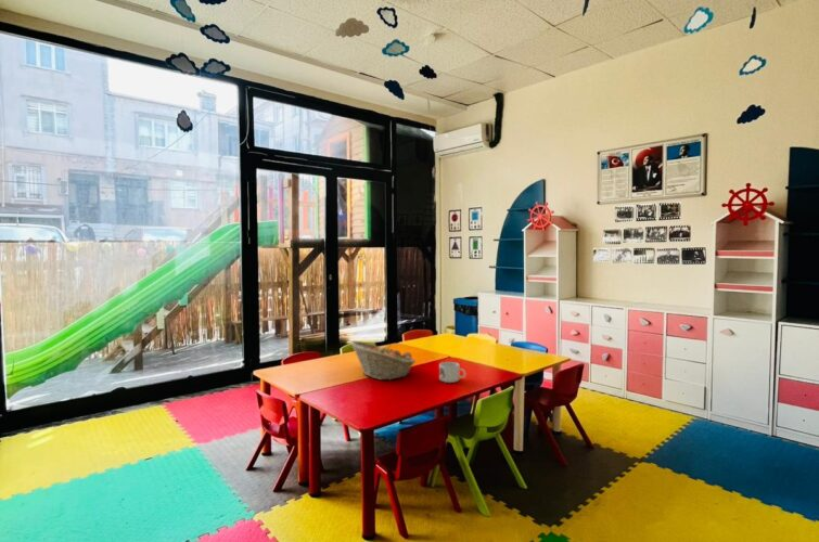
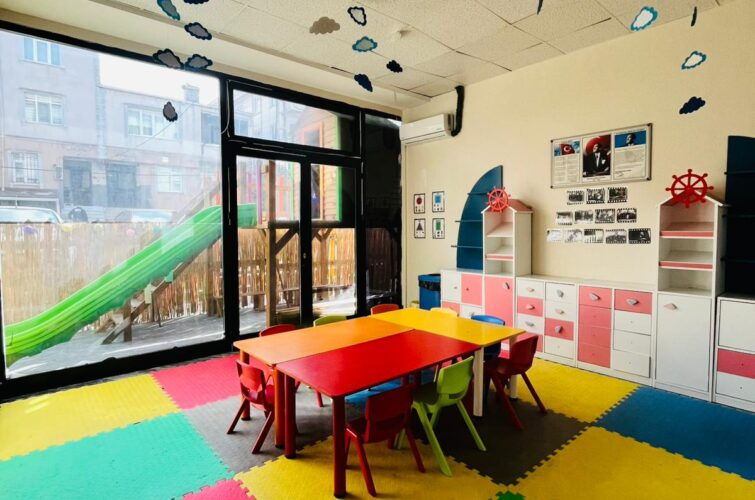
- fruit basket [349,340,417,380]
- mug [438,361,466,384]
